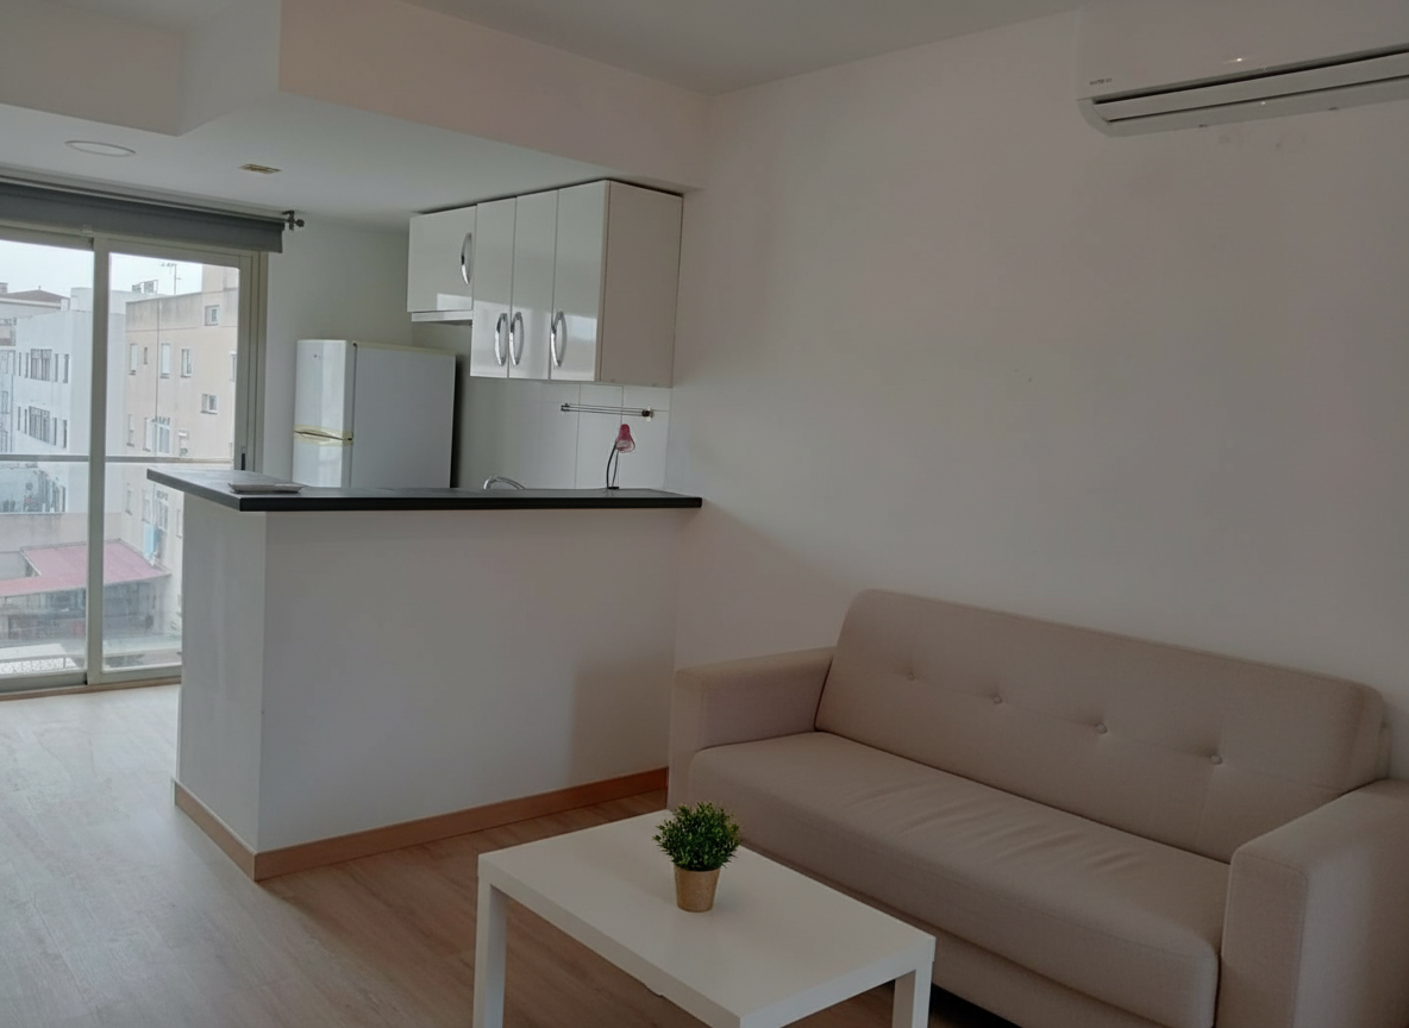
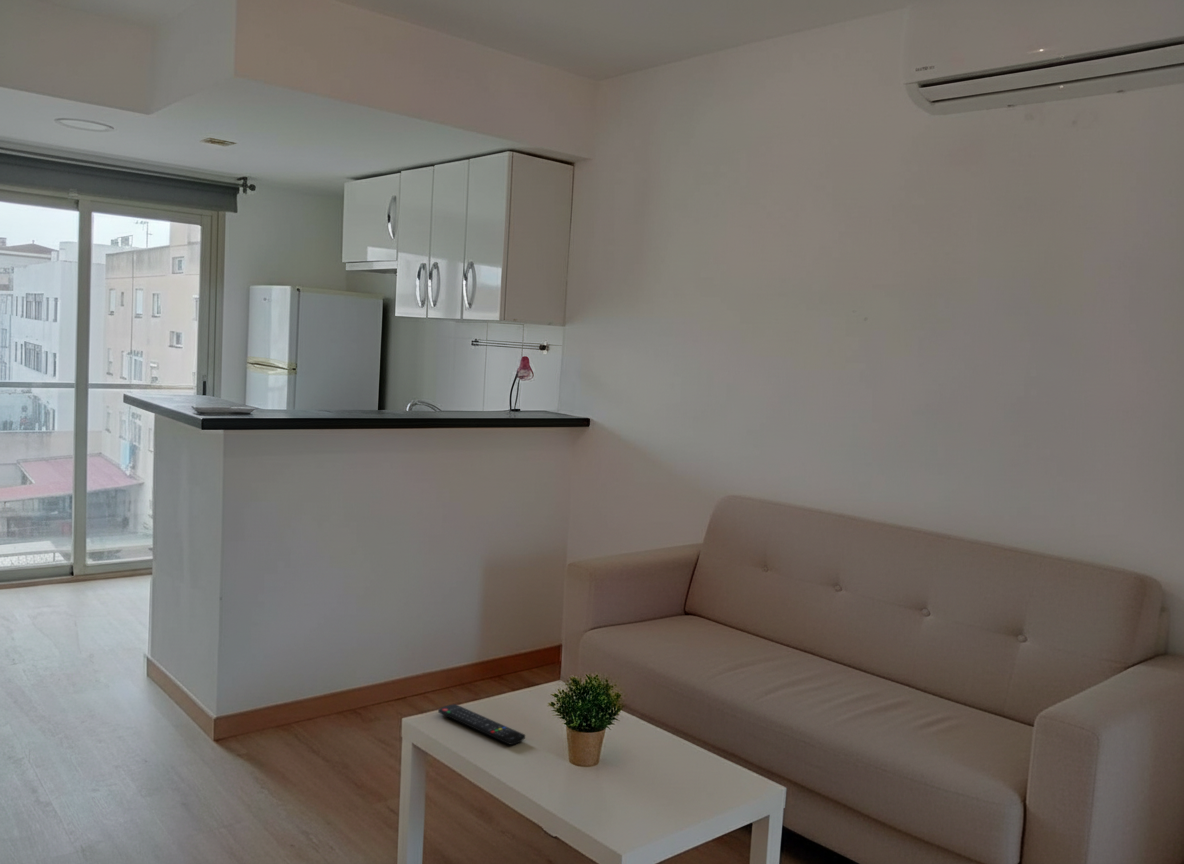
+ remote control [437,703,526,746]
